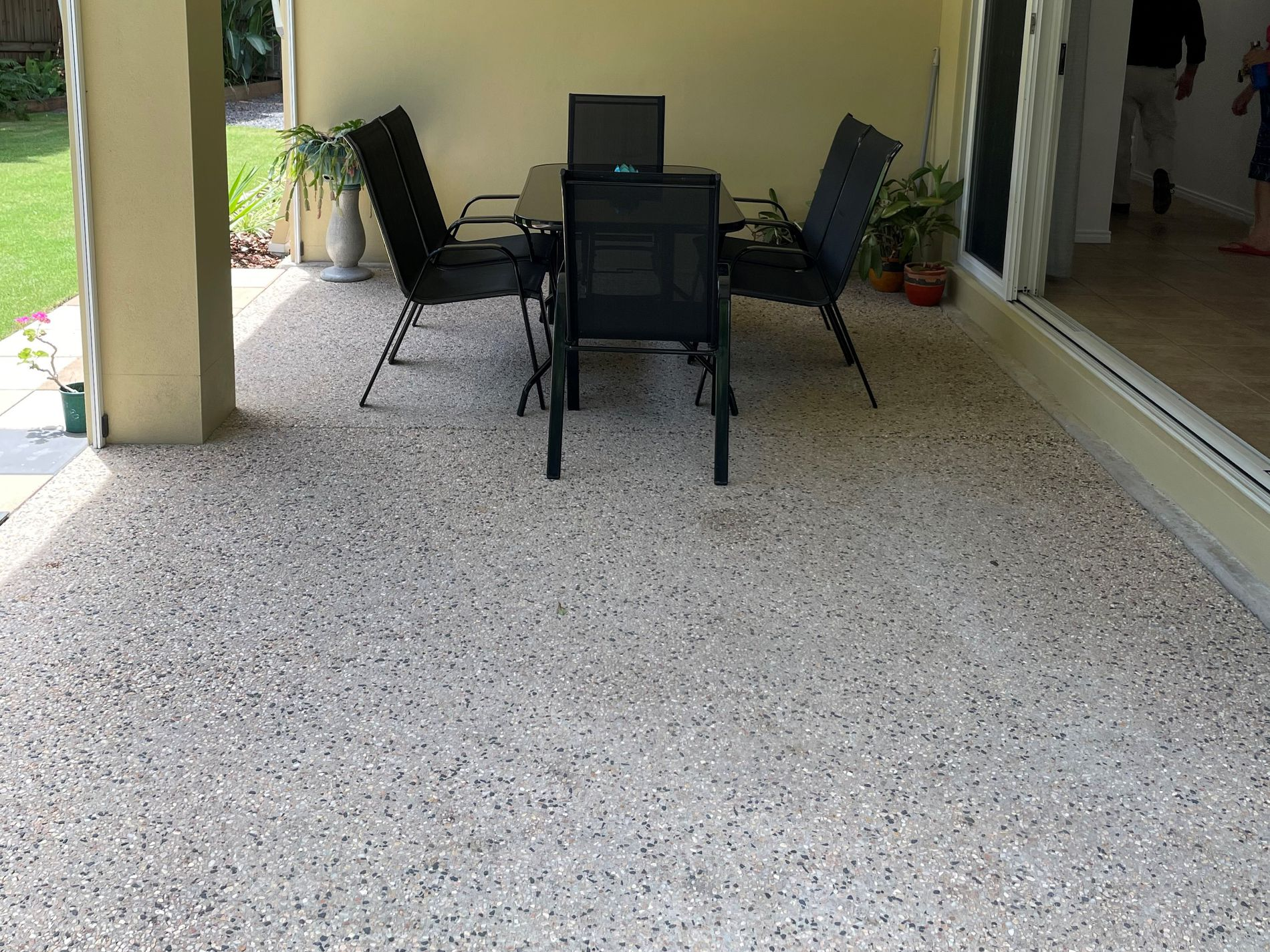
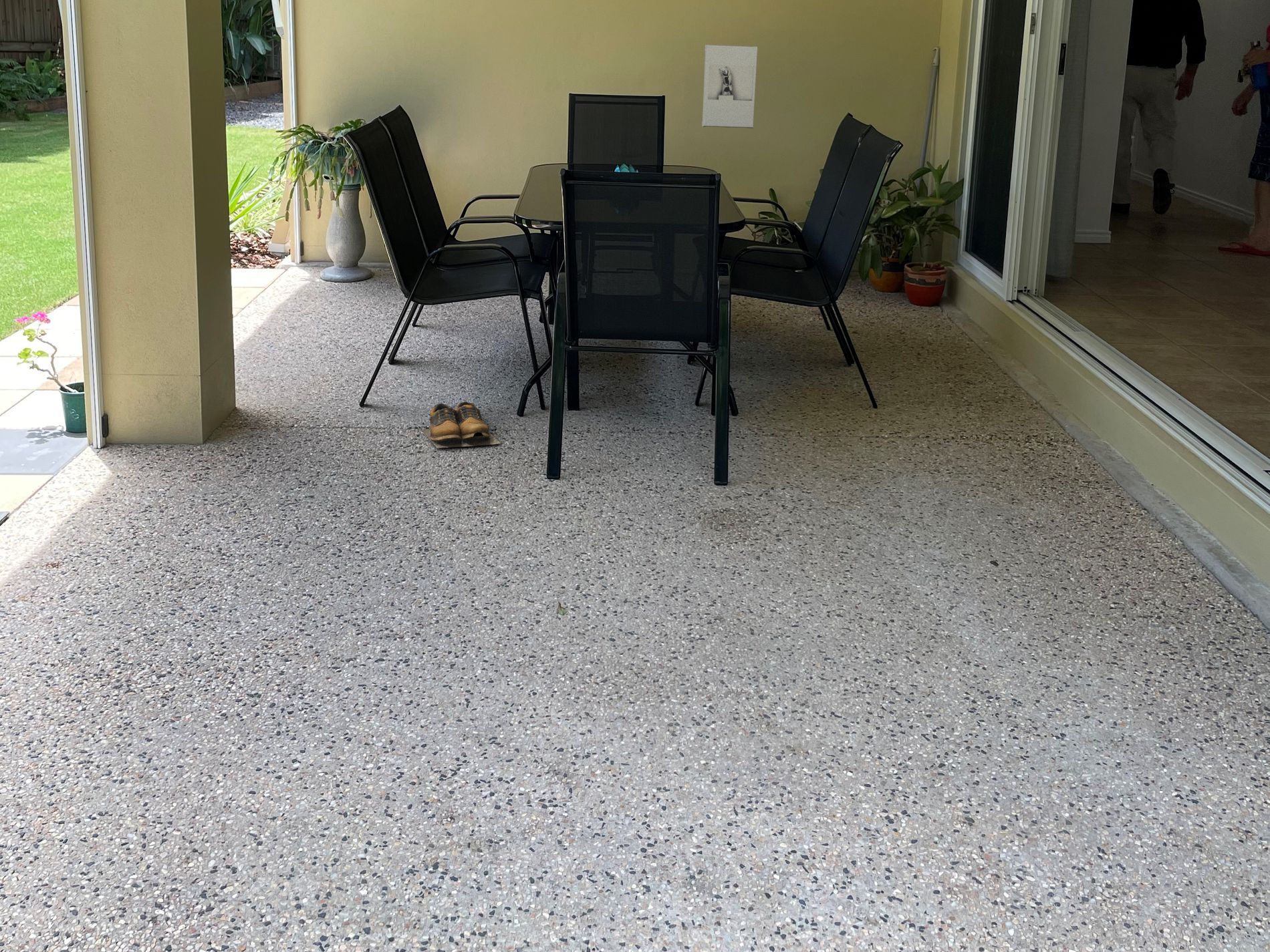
+ wall sculpture [701,44,758,129]
+ shoes [421,401,501,449]
